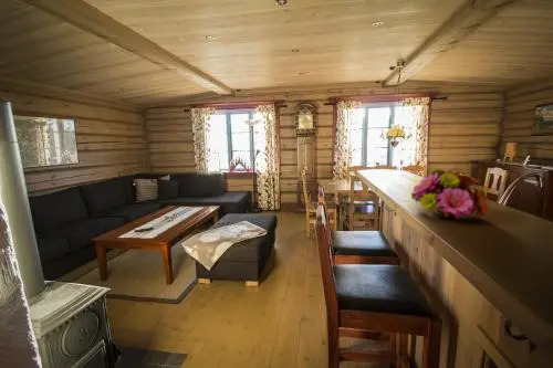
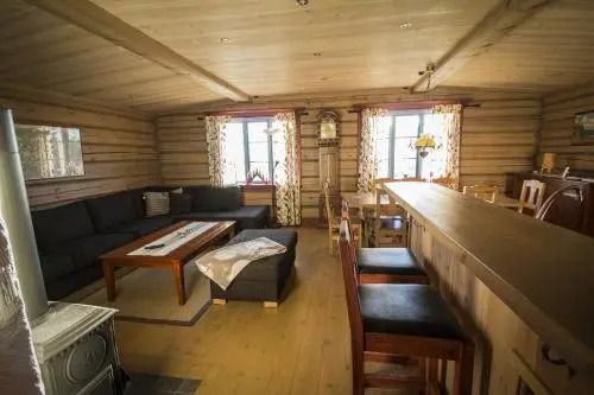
- flower bouquet [410,168,491,220]
